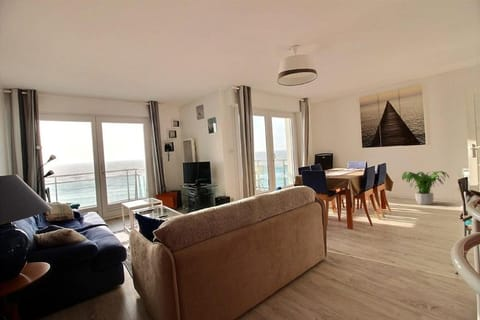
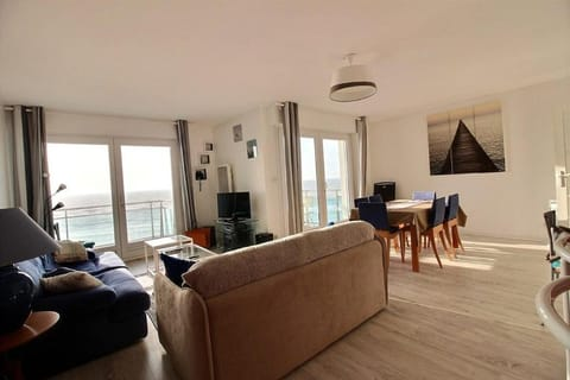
- potted plant [401,170,450,205]
